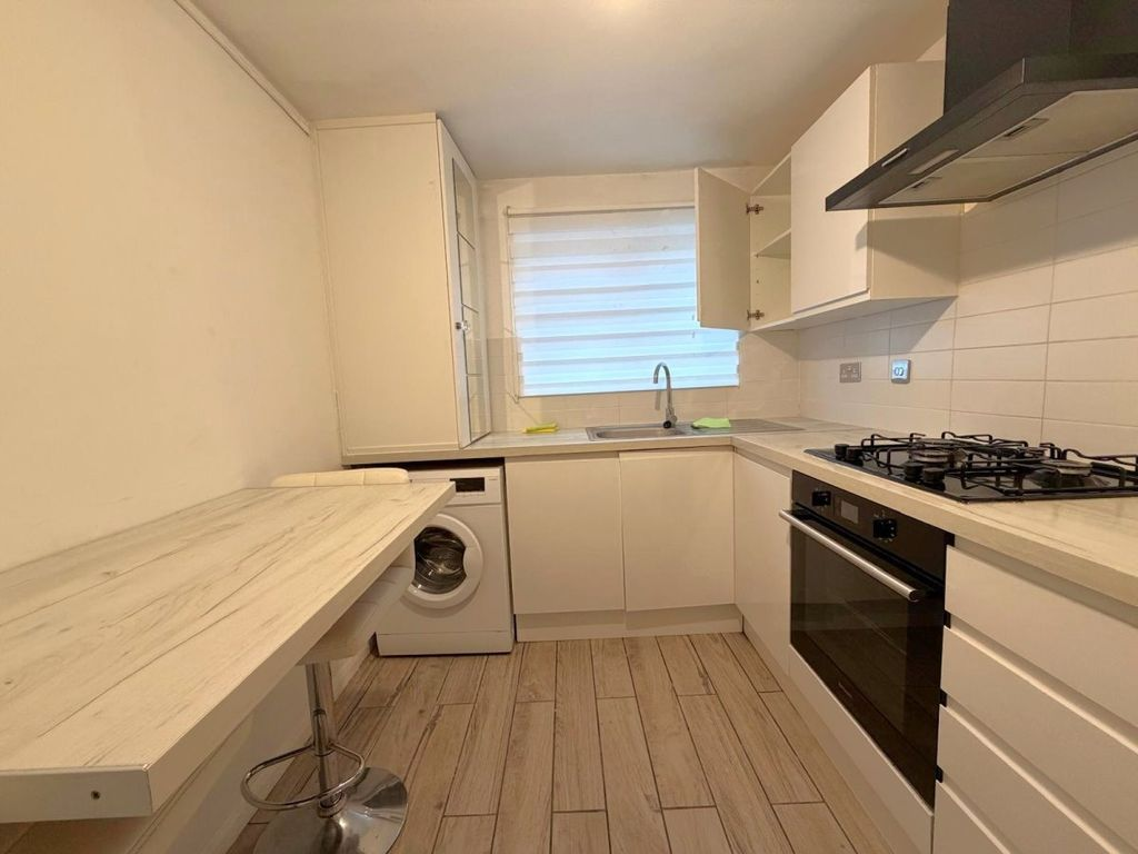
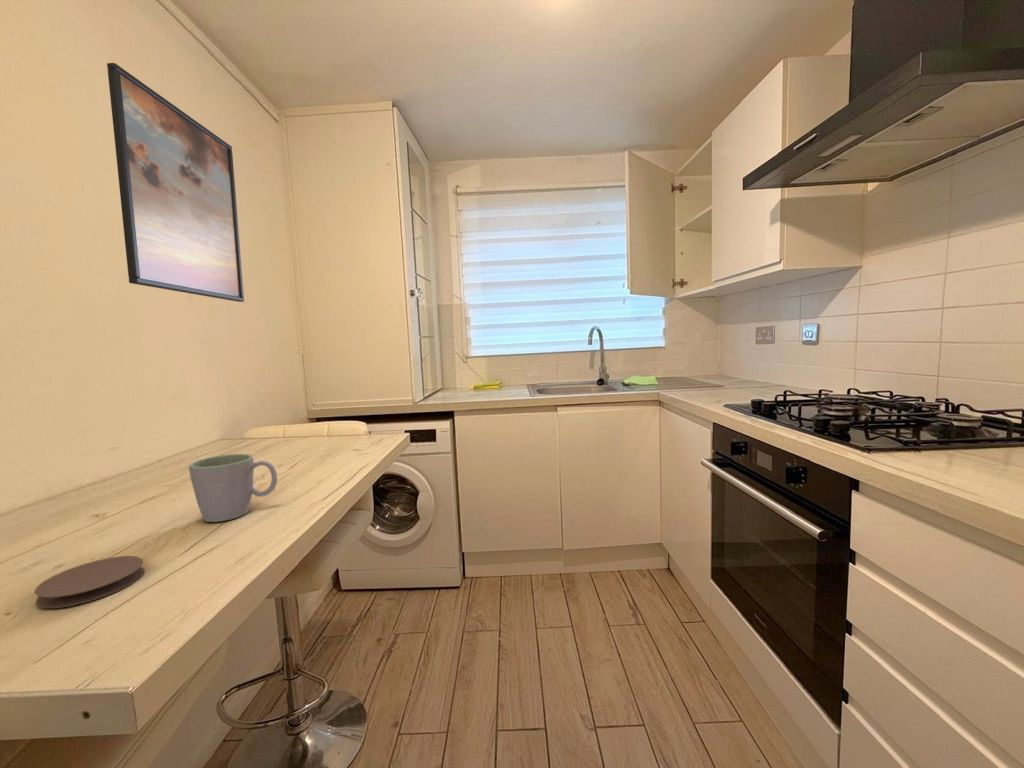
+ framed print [106,62,245,303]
+ coaster [33,555,145,609]
+ mug [188,453,278,523]
